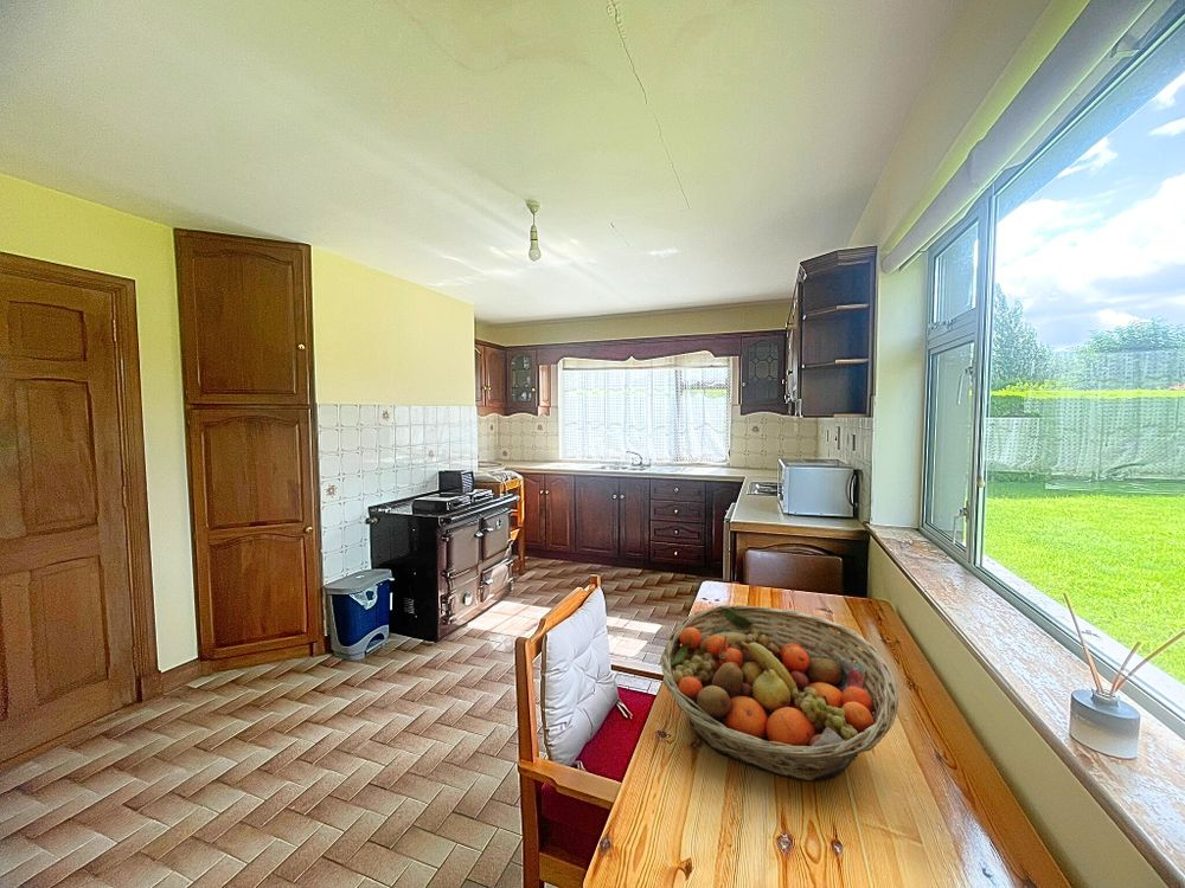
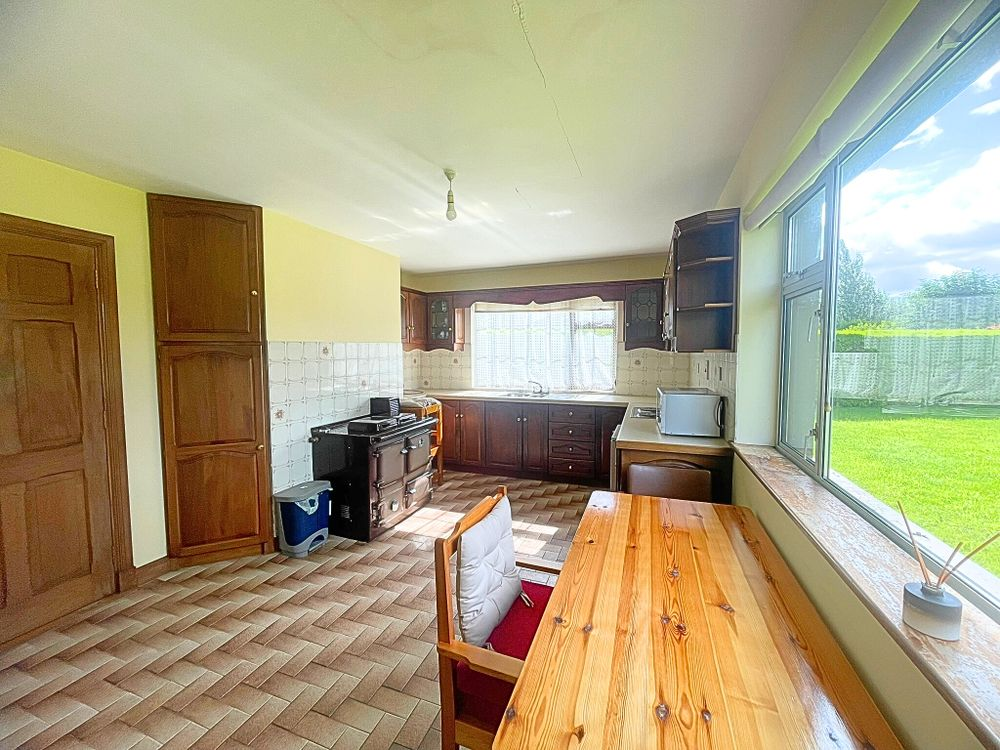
- fruit basket [659,604,899,781]
